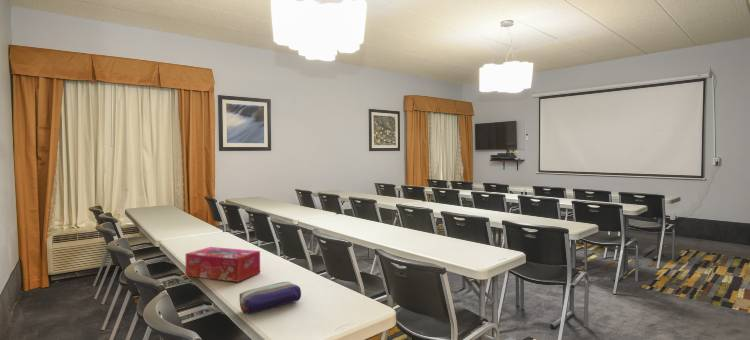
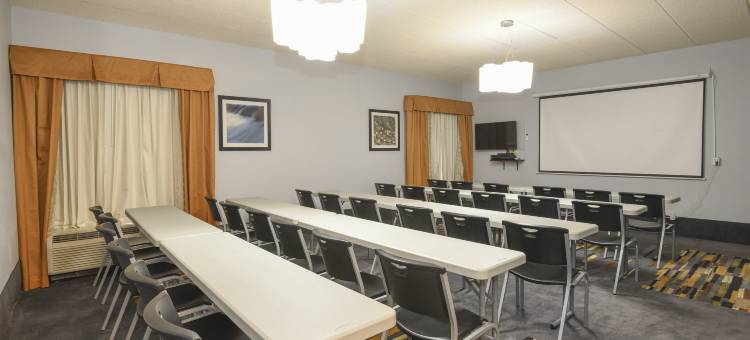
- pencil case [239,281,302,315]
- tissue box [185,246,261,283]
